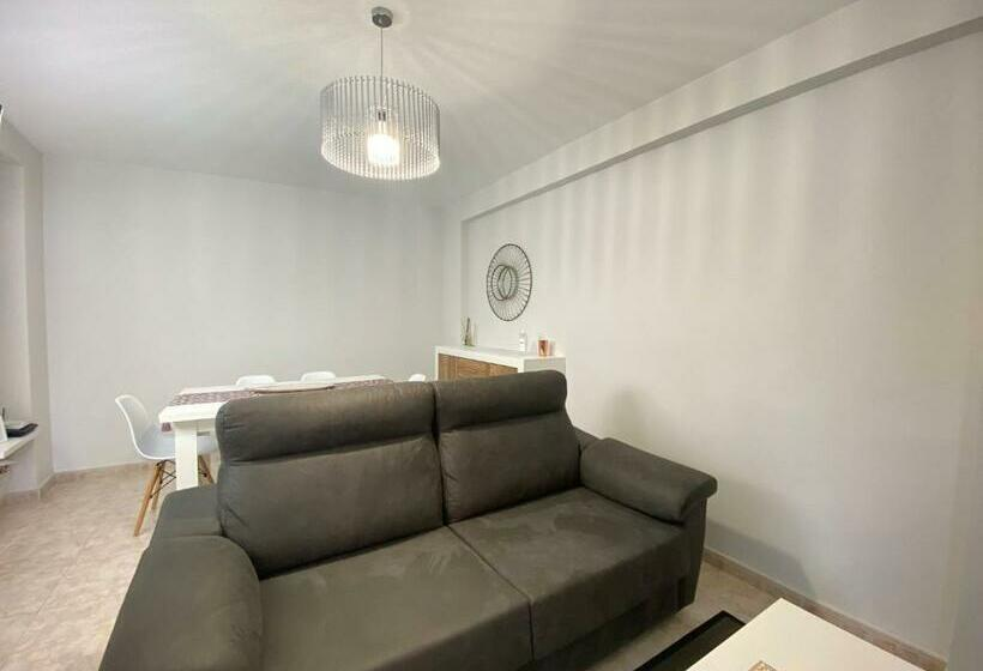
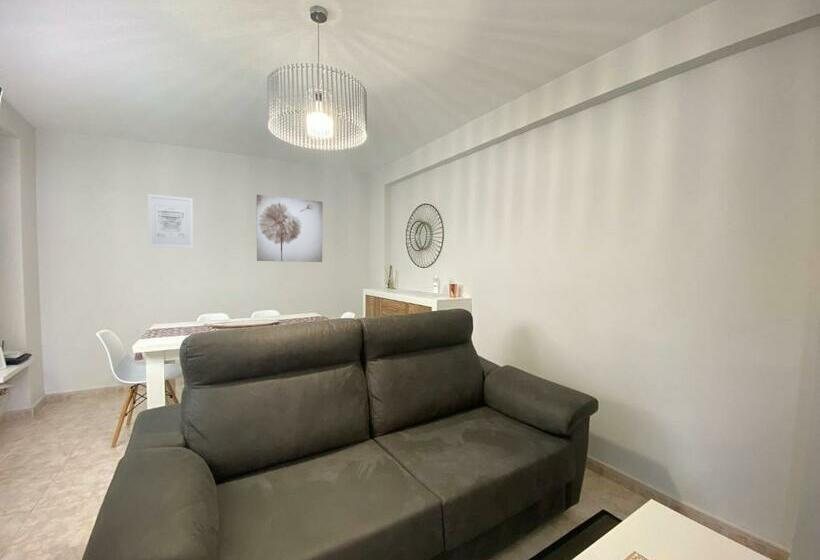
+ wall art [147,193,194,249]
+ wall art [256,194,324,263]
